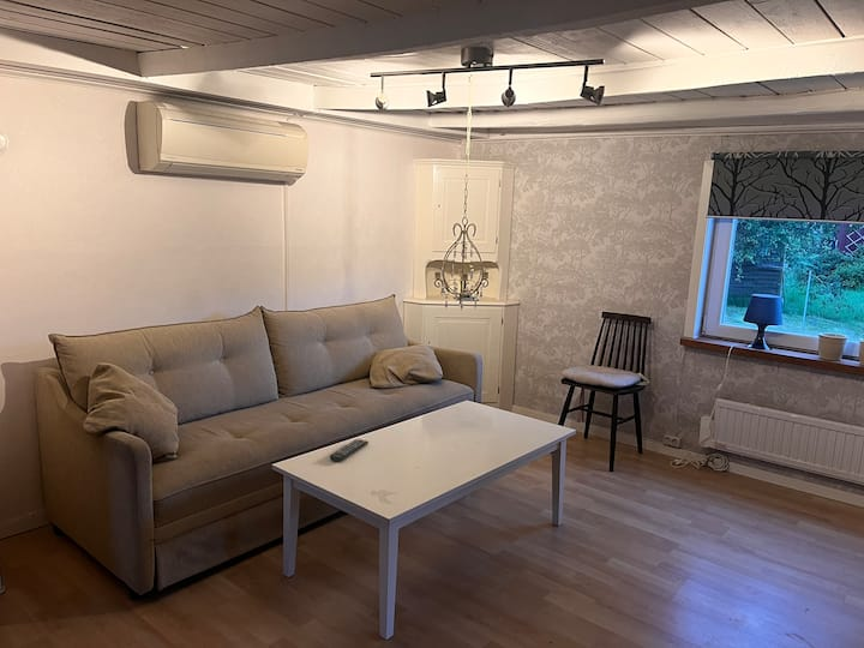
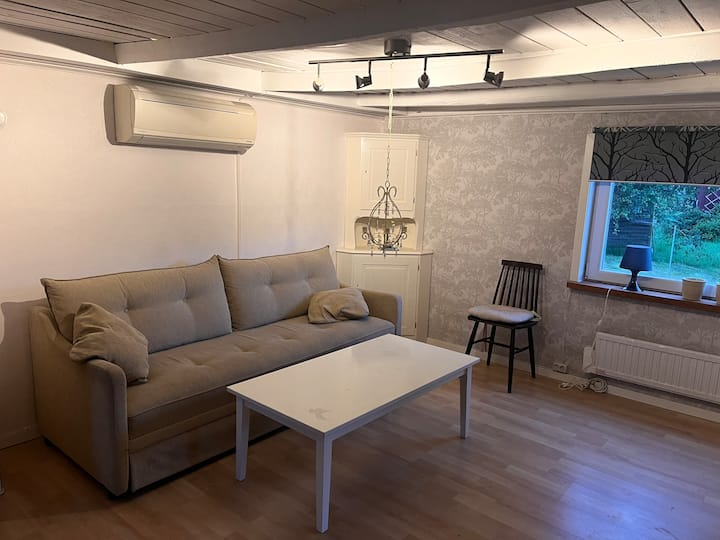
- remote control [329,438,370,463]
